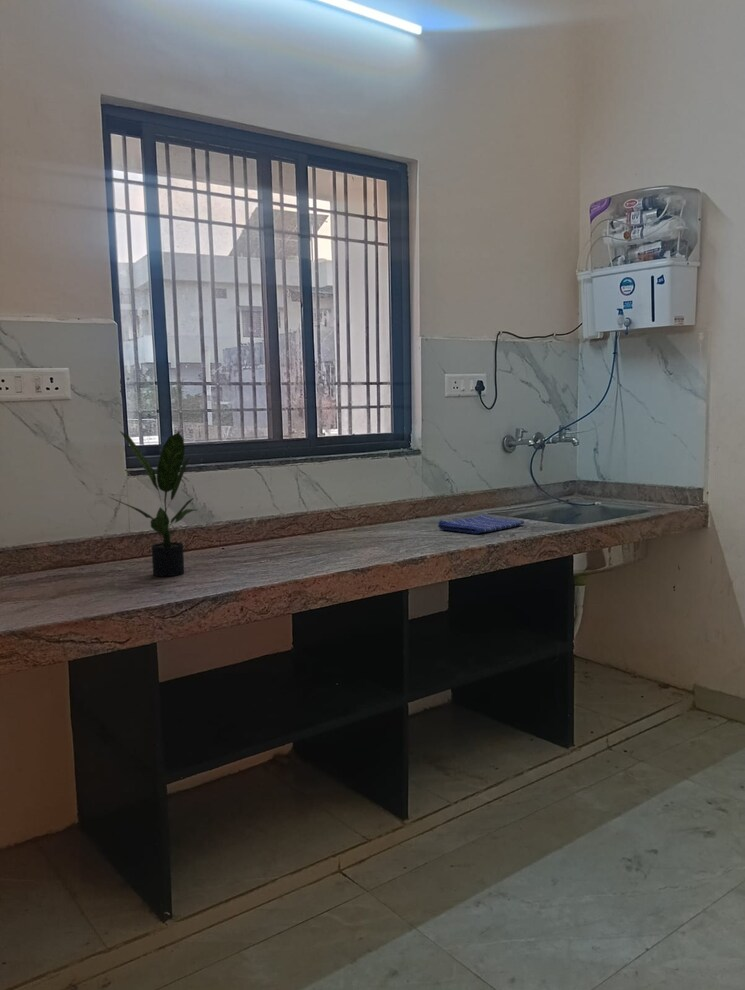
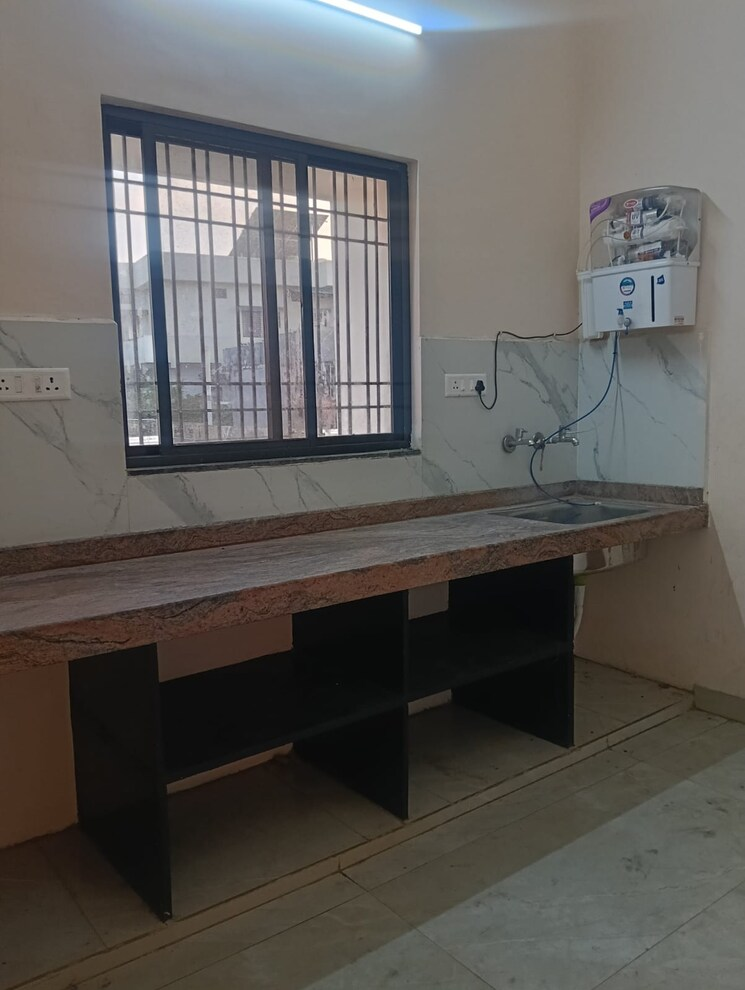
- dish towel [437,514,525,535]
- potted plant [109,430,197,577]
